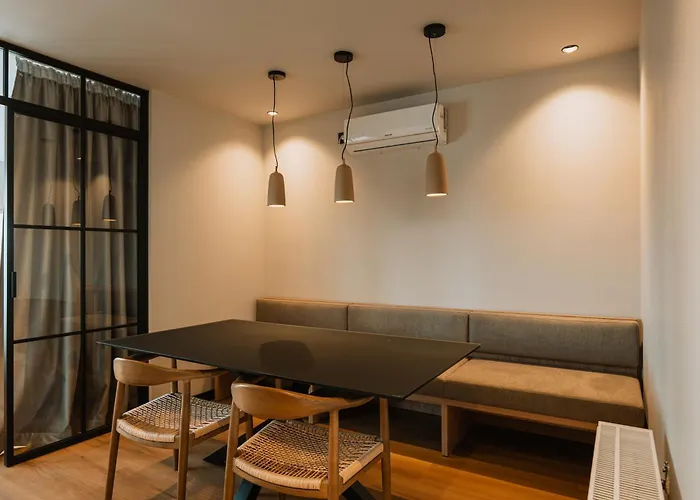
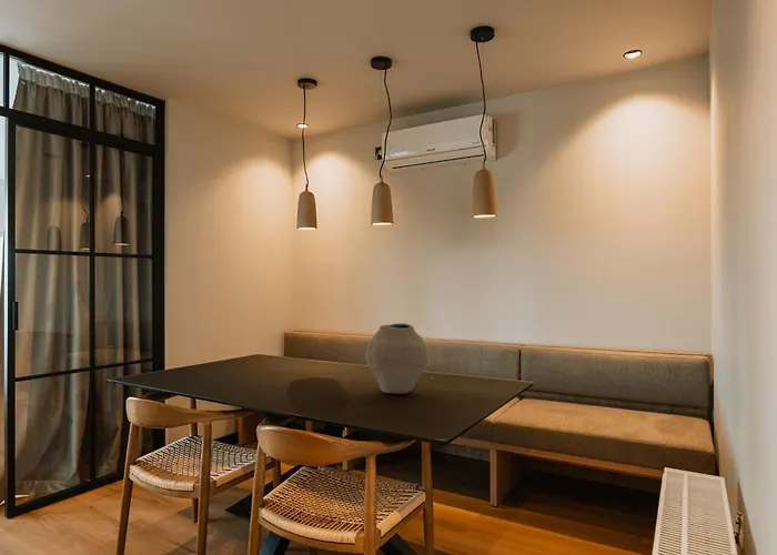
+ vase [364,322,430,395]
